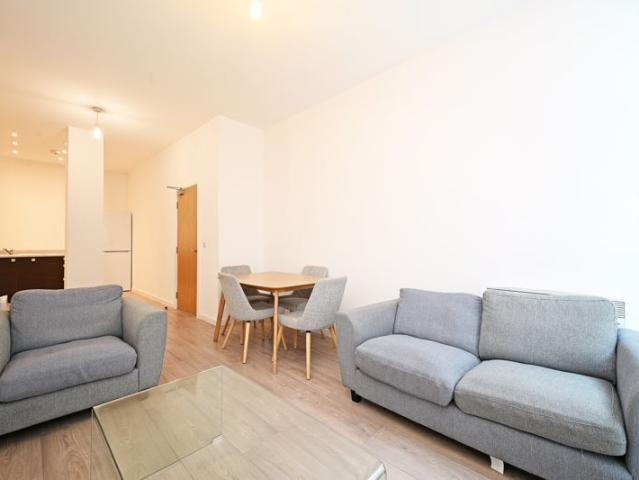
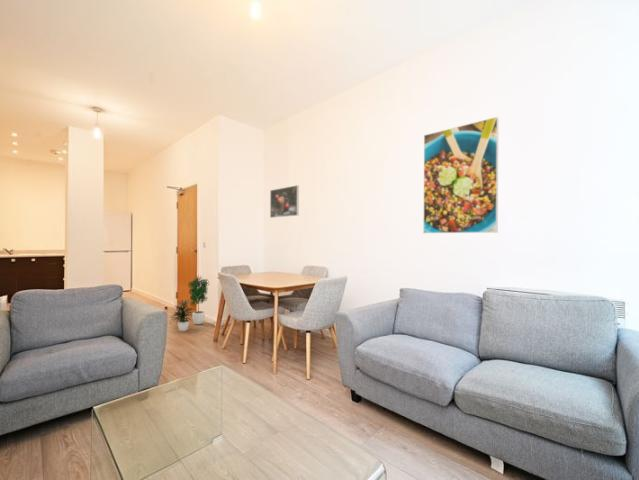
+ potted plant [169,275,211,332]
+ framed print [422,116,499,234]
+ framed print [269,184,300,219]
